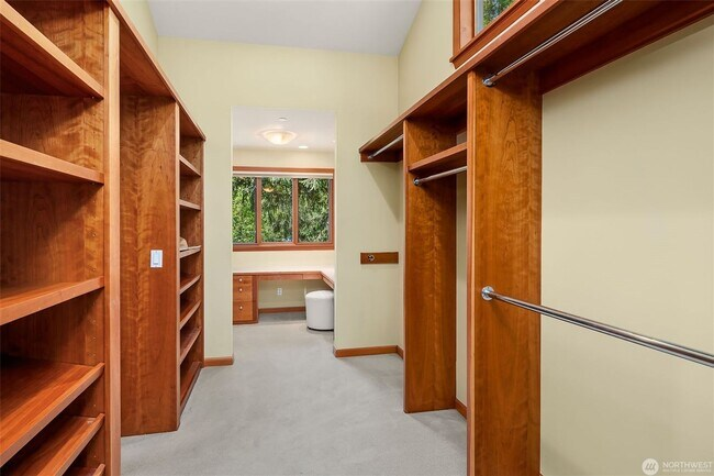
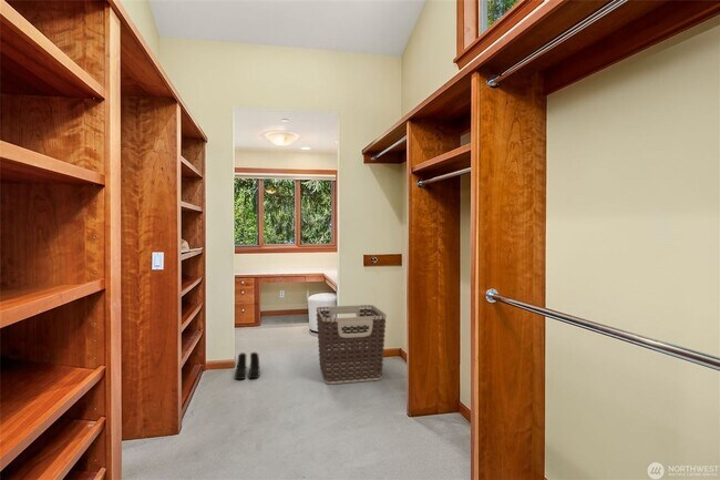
+ boots [234,351,260,380]
+ clothes hamper [316,304,388,385]
